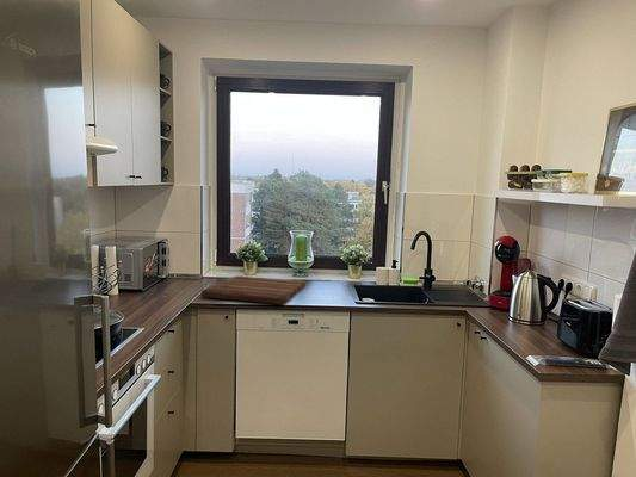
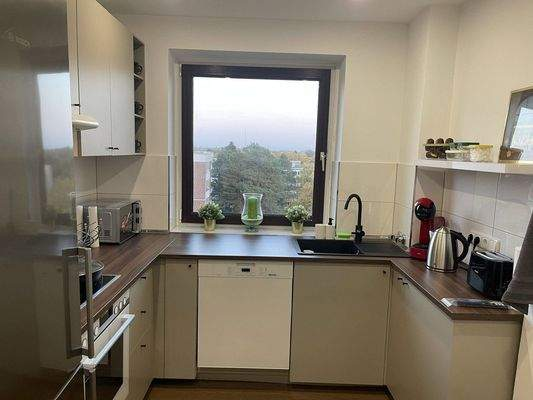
- cutting board [200,275,307,305]
